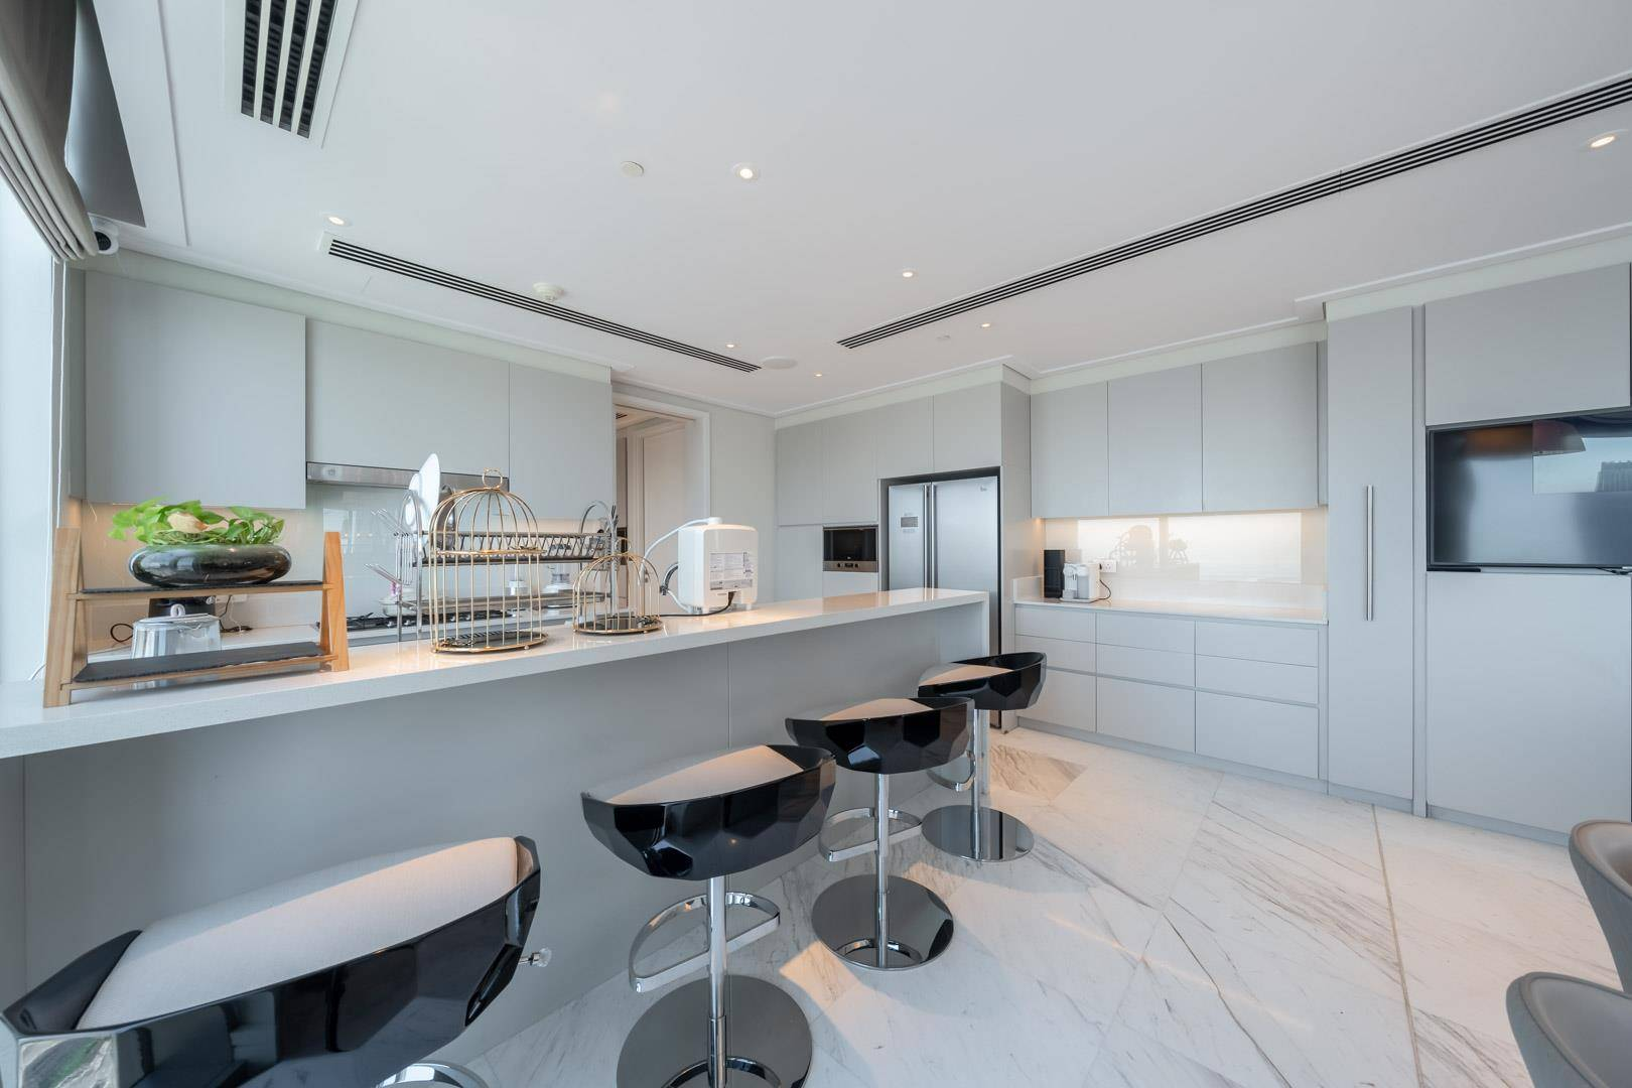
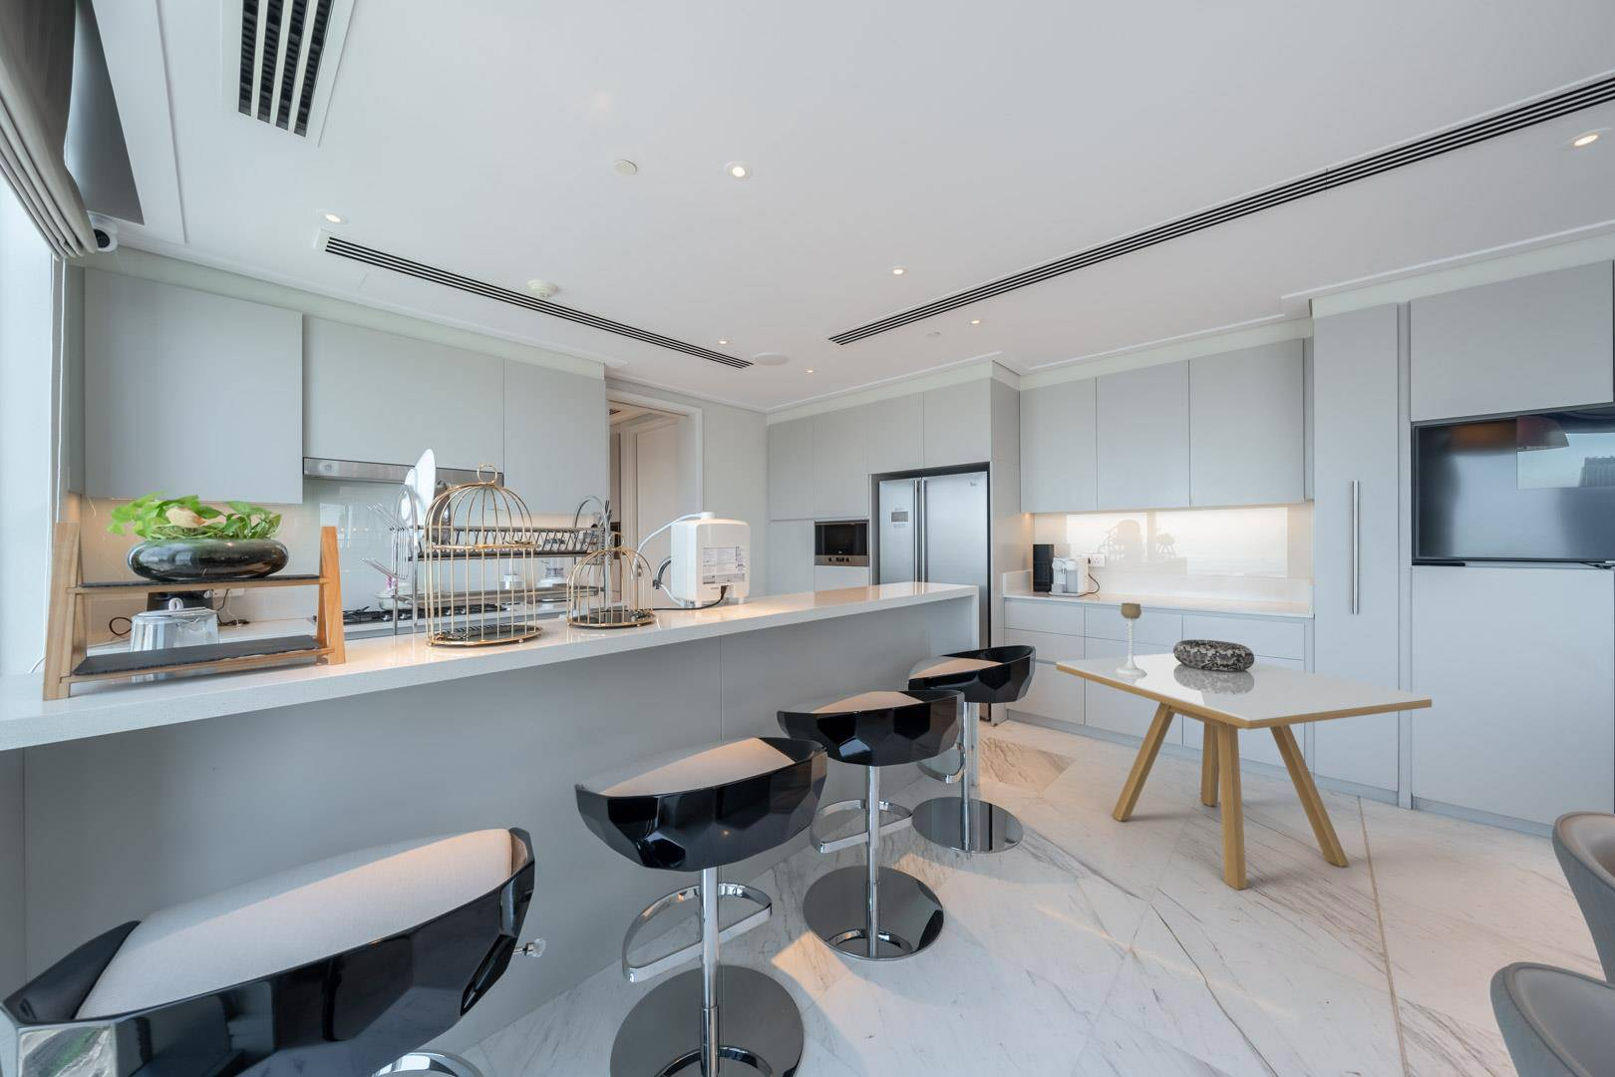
+ dining table [1056,653,1432,891]
+ decorative bowl [1173,639,1256,671]
+ candle holder [1115,602,1148,676]
